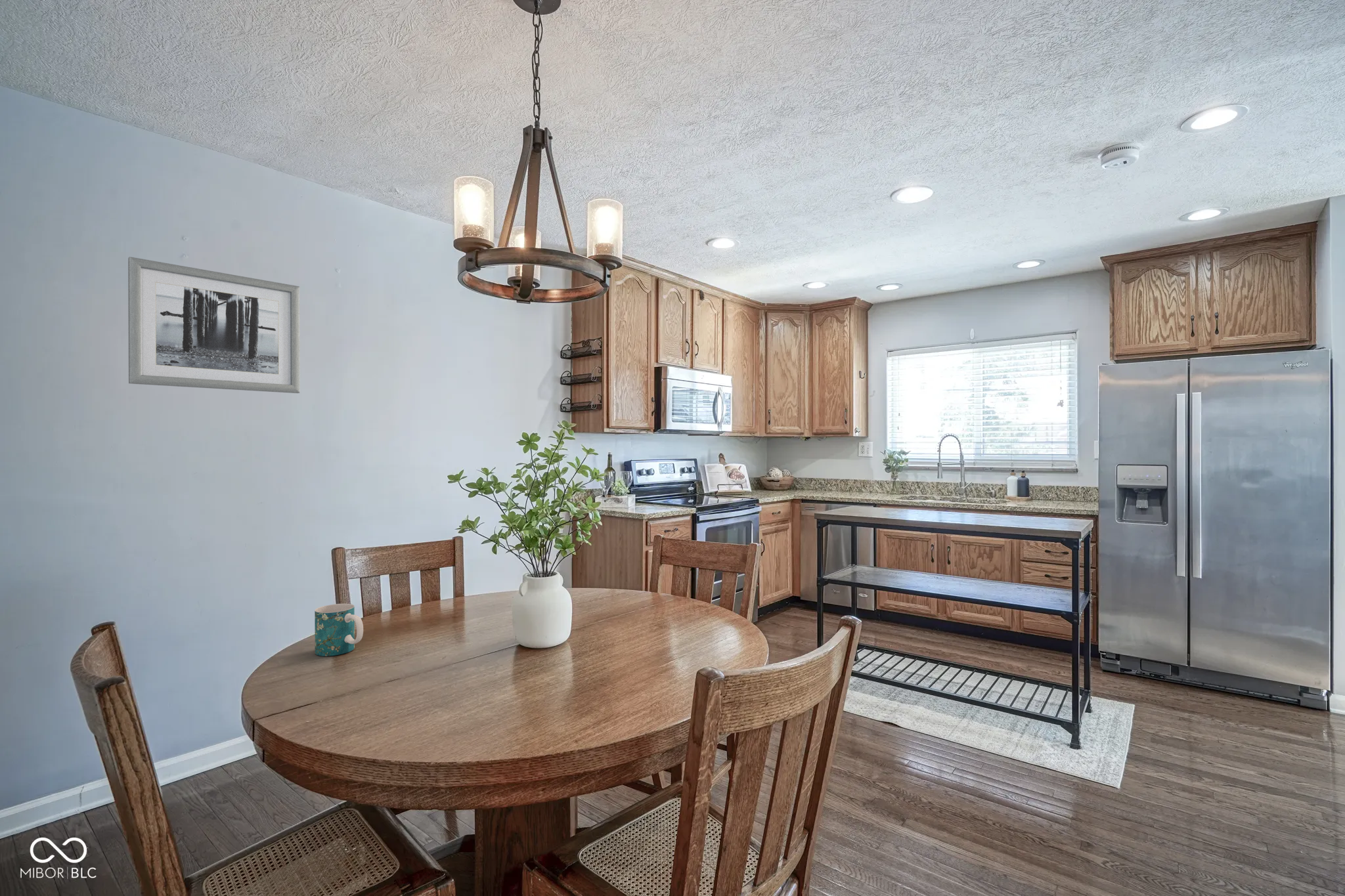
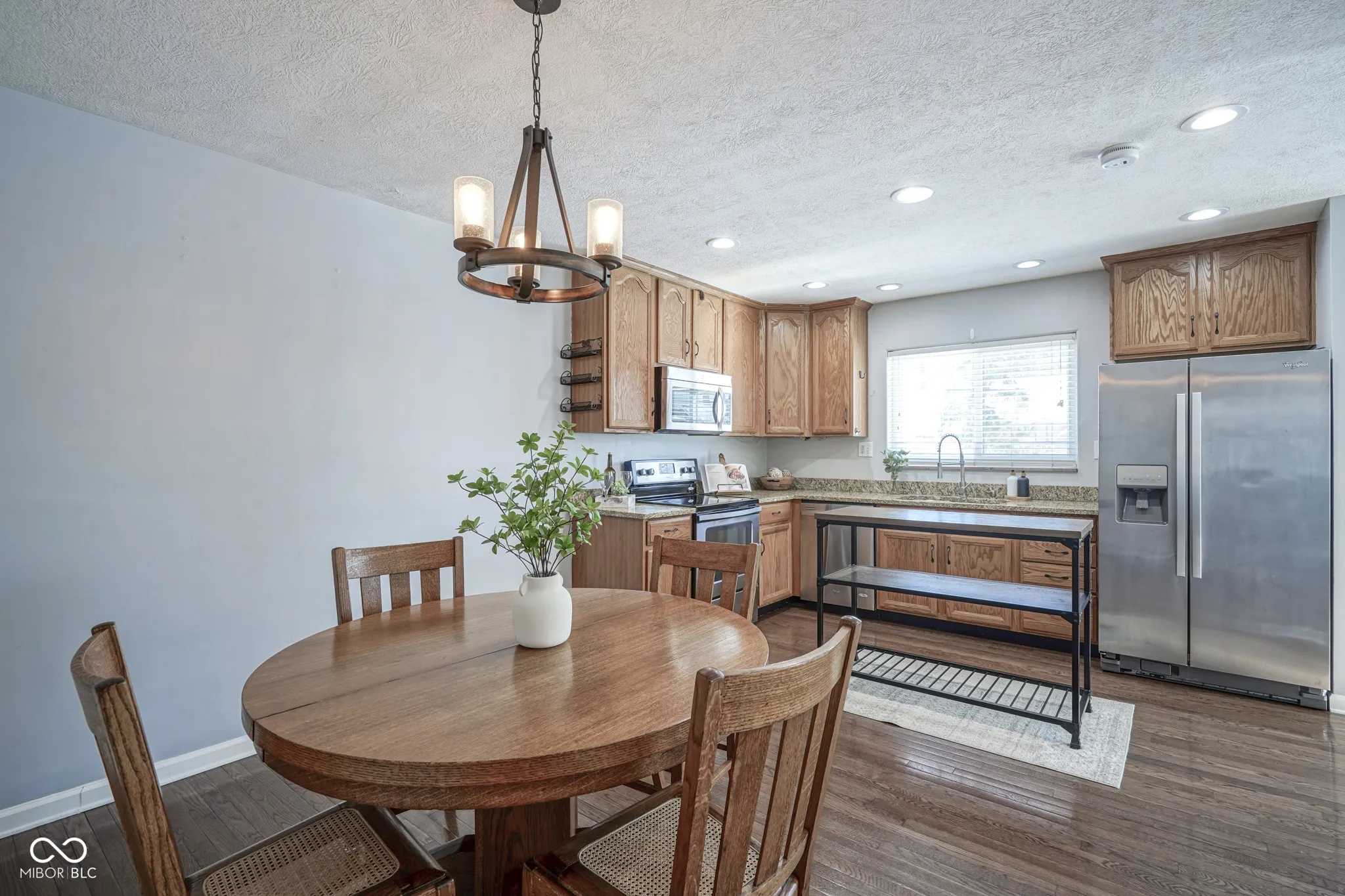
- wall art [127,256,301,394]
- mug [314,603,364,657]
